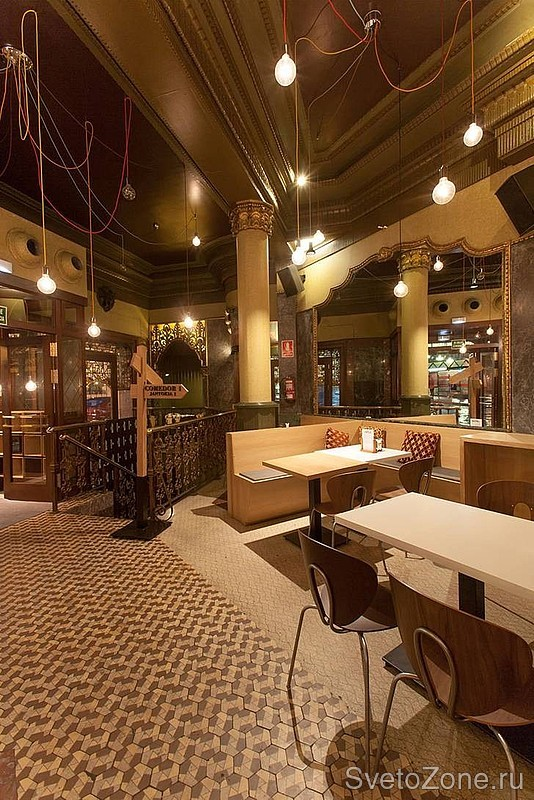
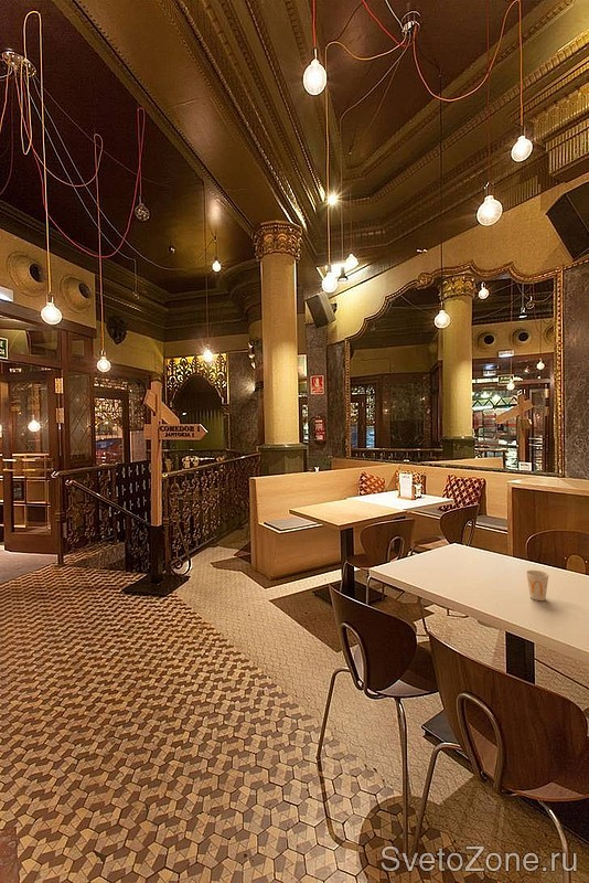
+ cup [525,570,550,602]
